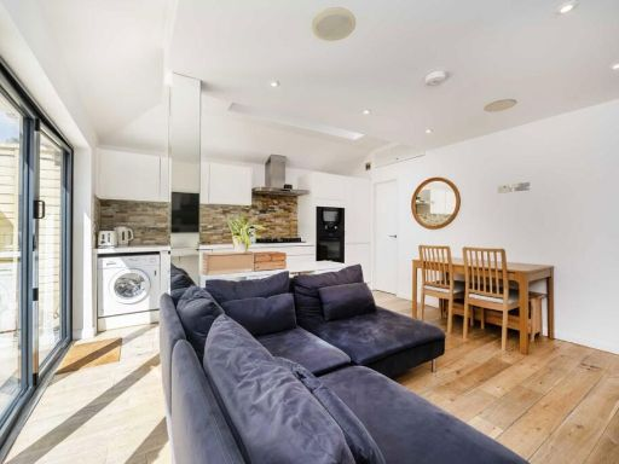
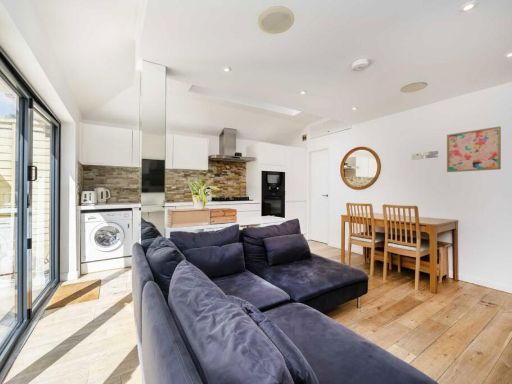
+ wall art [446,125,502,173]
